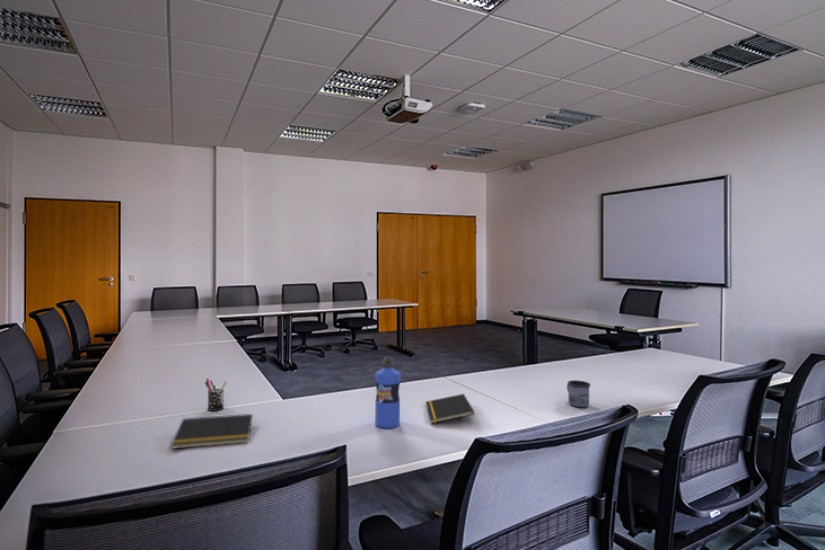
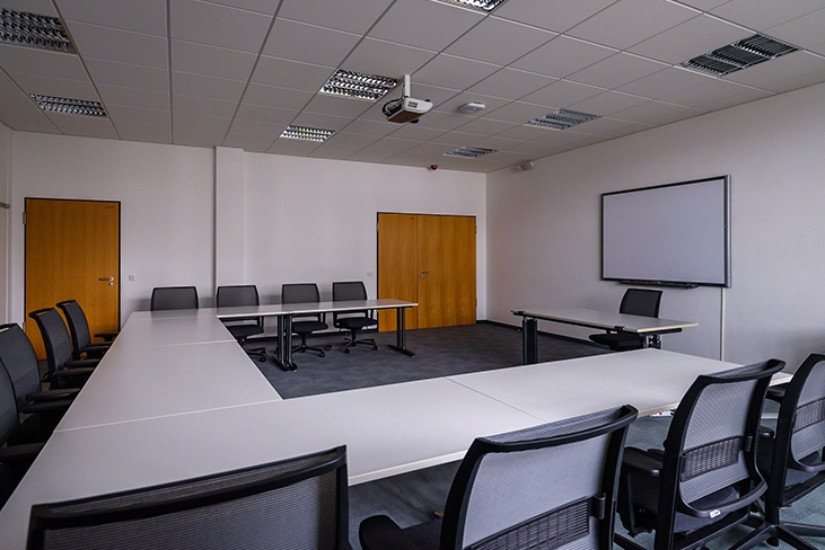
- notepad [425,393,476,424]
- mug [566,379,591,408]
- pen holder [204,377,228,412]
- water bottle [374,355,402,430]
- notepad [170,413,253,450]
